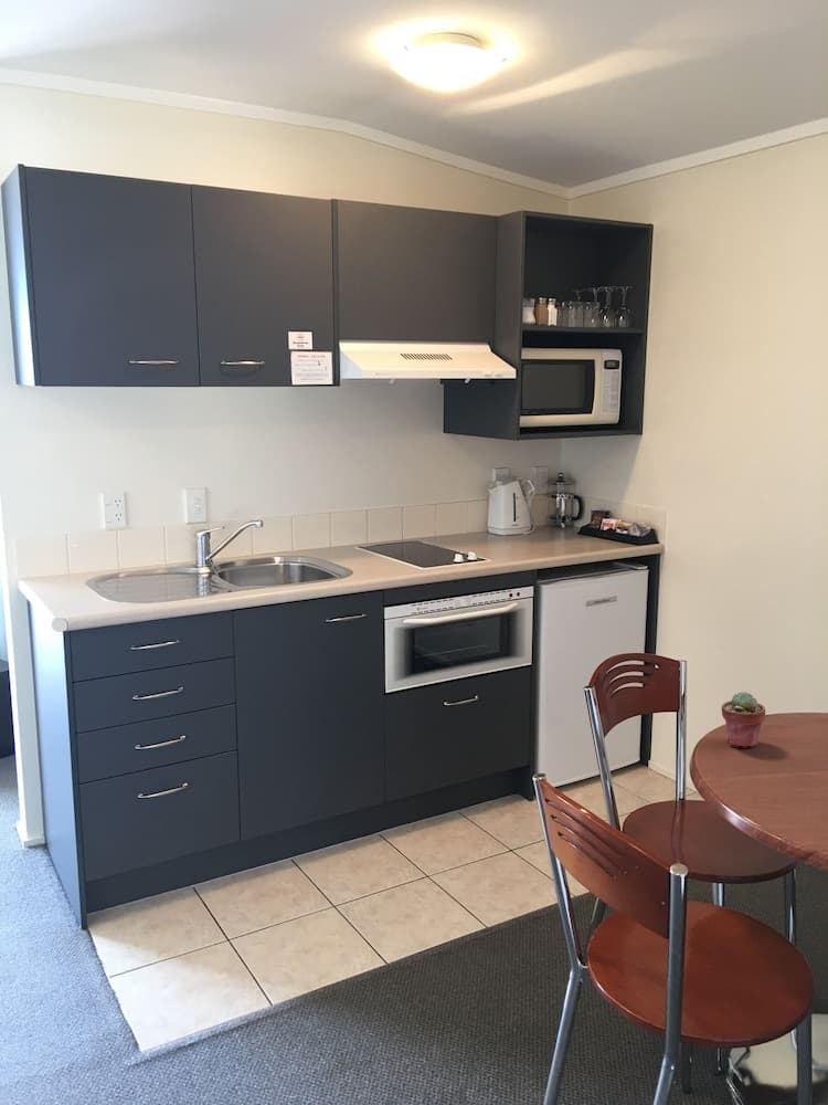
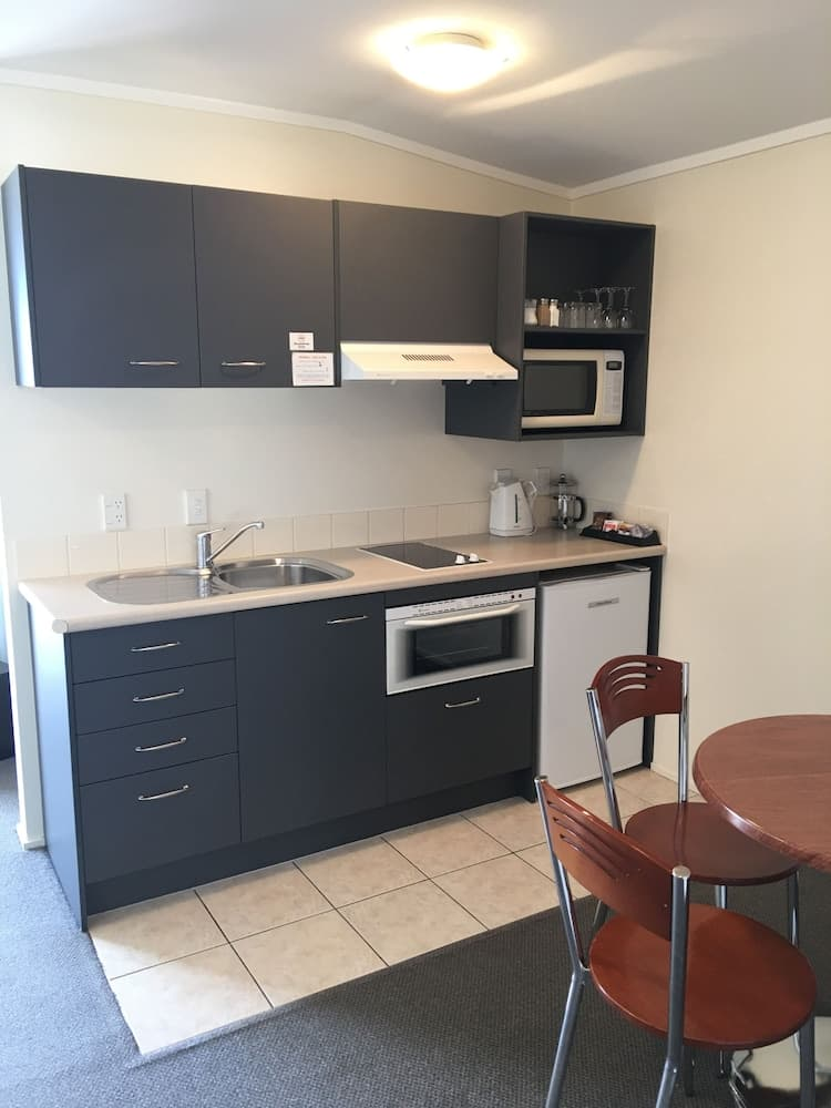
- potted succulent [721,691,766,749]
